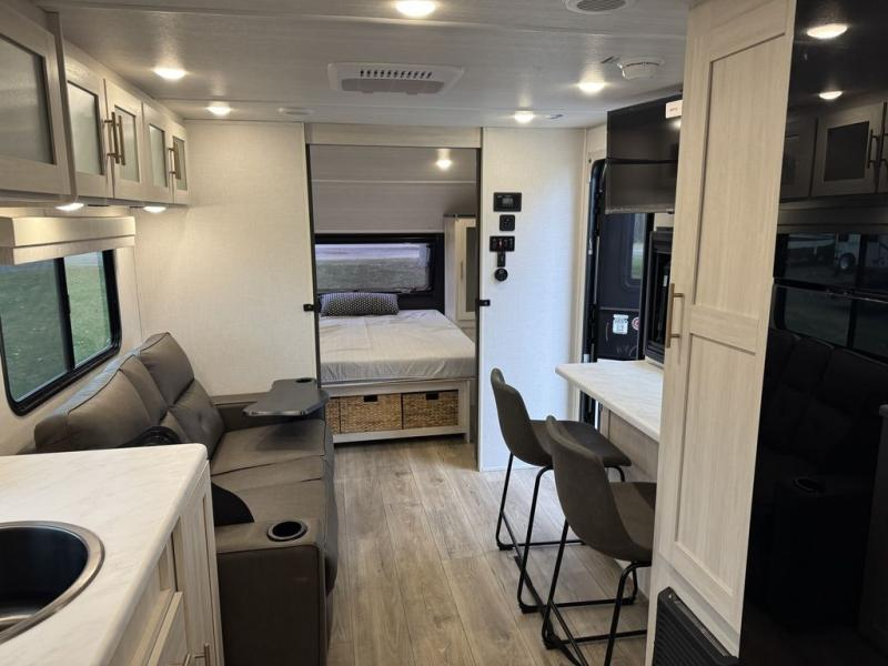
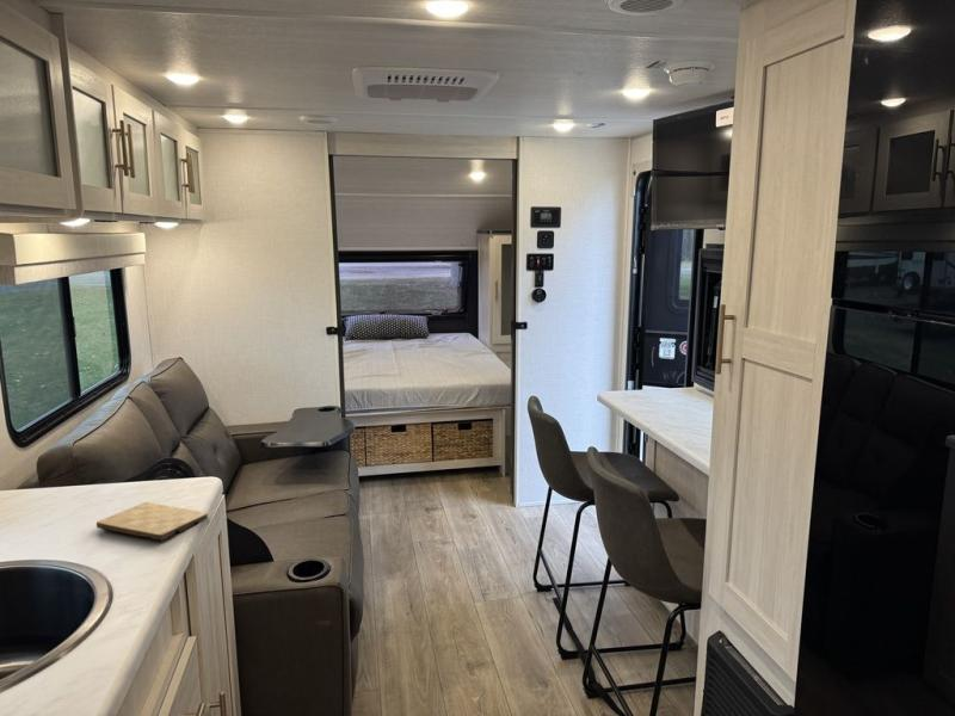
+ cutting board [96,501,209,542]
